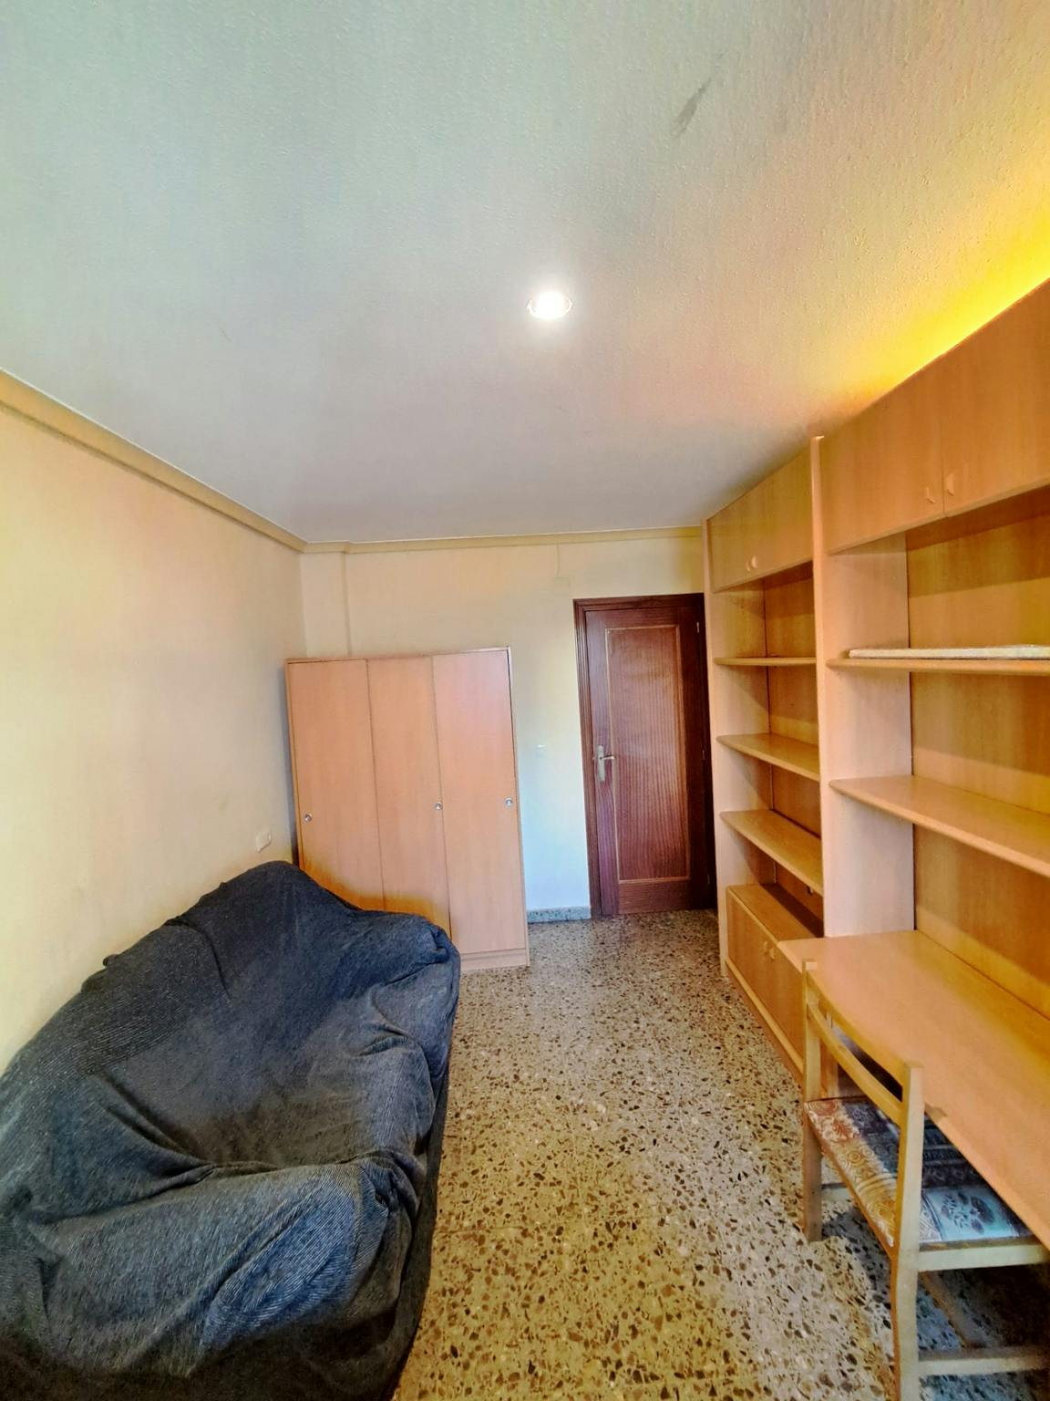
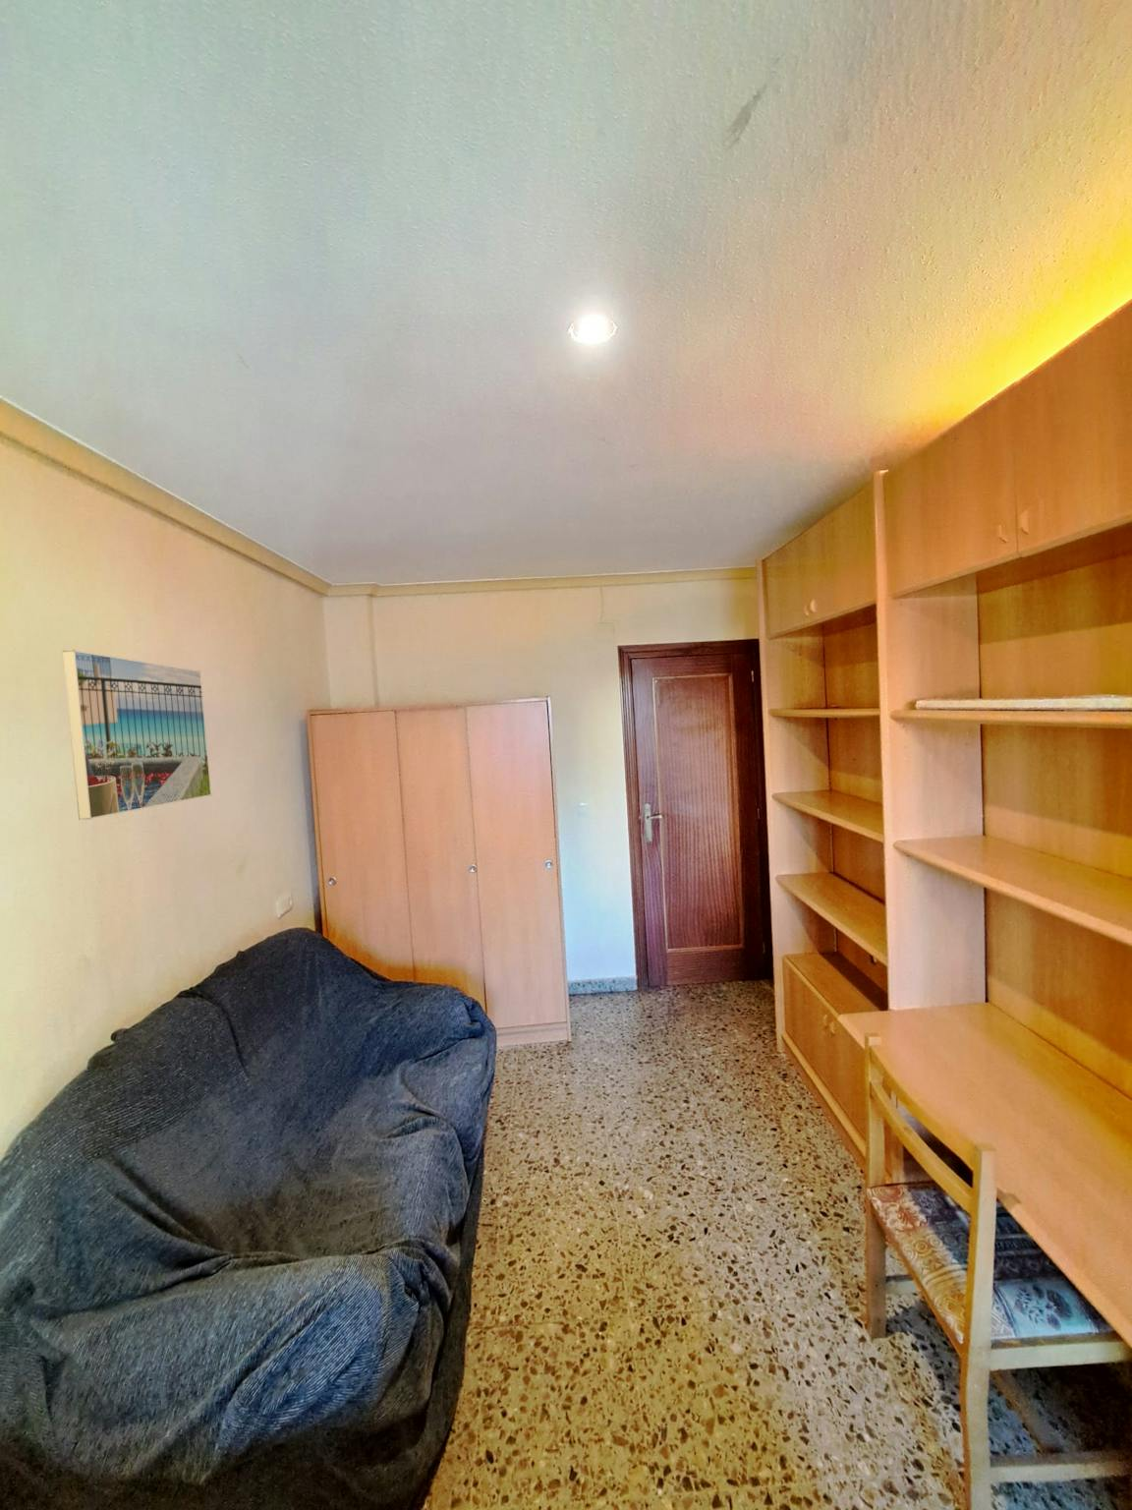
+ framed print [62,649,213,820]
